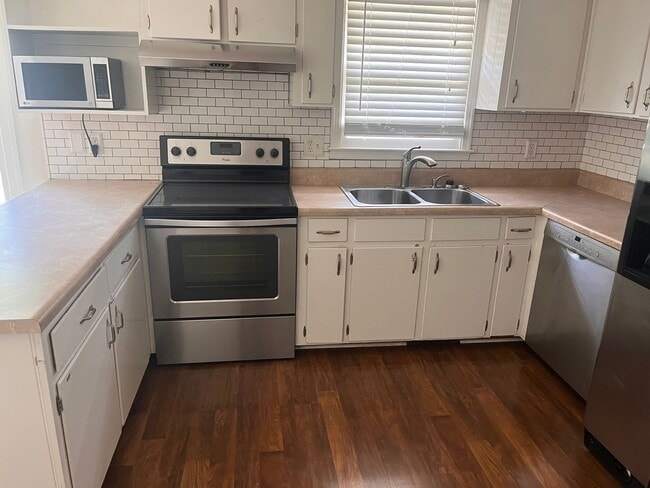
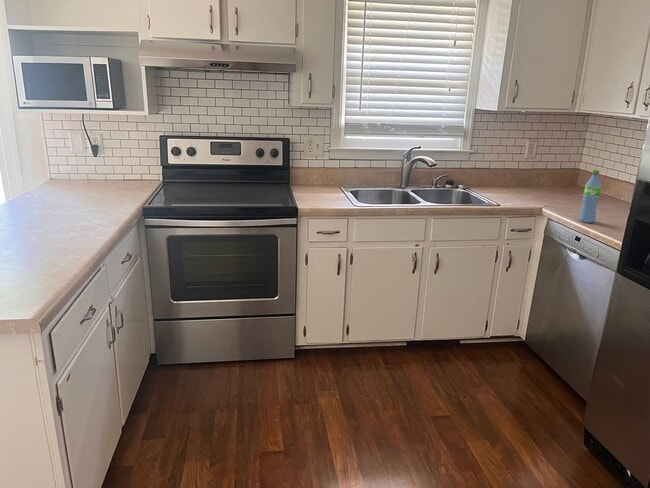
+ water bottle [578,169,602,224]
